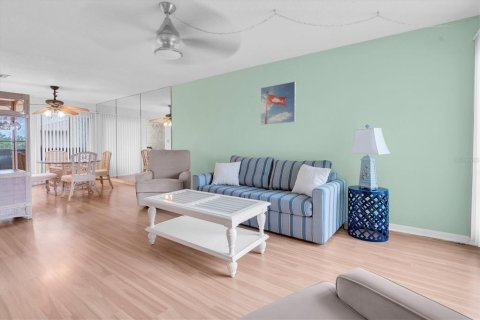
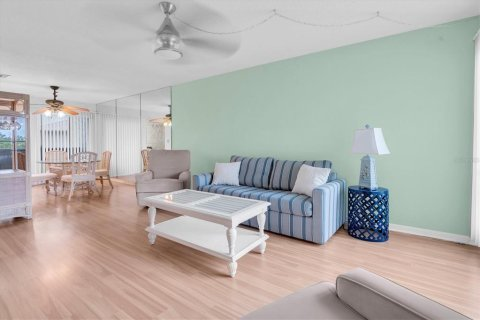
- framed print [260,80,297,126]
